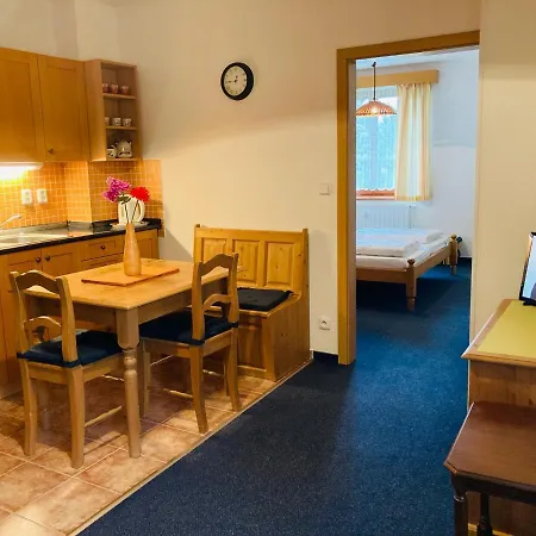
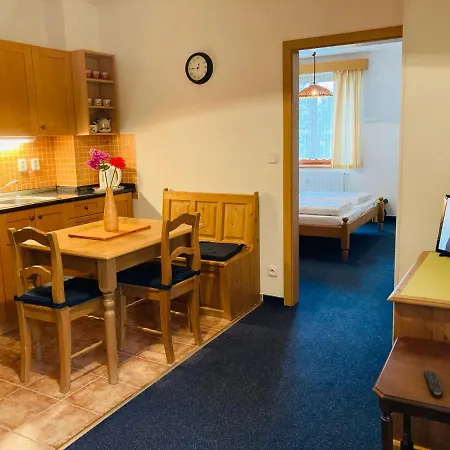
+ remote control [422,369,444,396]
